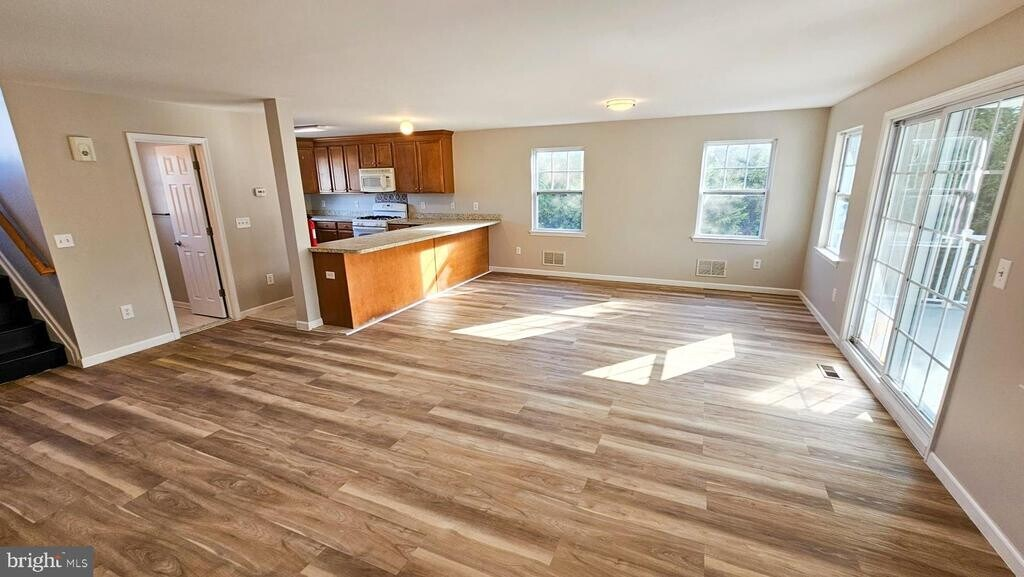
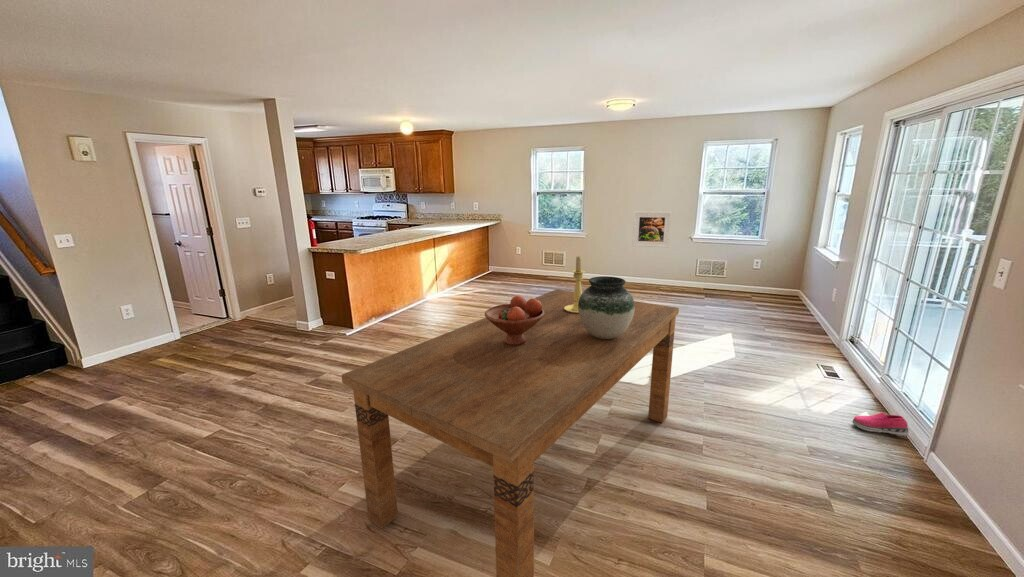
+ candle holder [564,255,586,313]
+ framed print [631,211,673,249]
+ fruit bowl [484,295,545,345]
+ vase [578,275,635,339]
+ dining table [340,288,680,577]
+ shoe [851,412,909,438]
